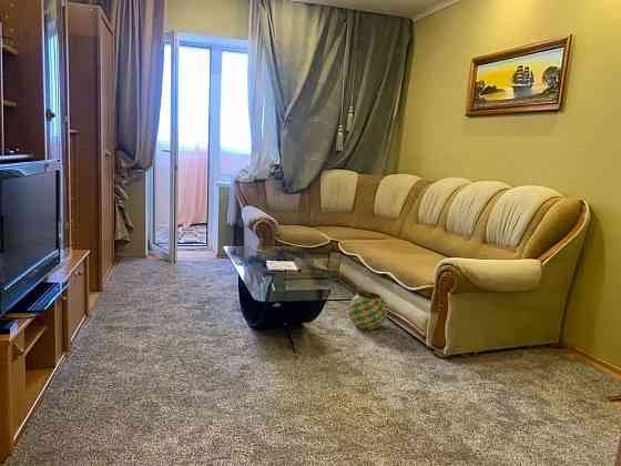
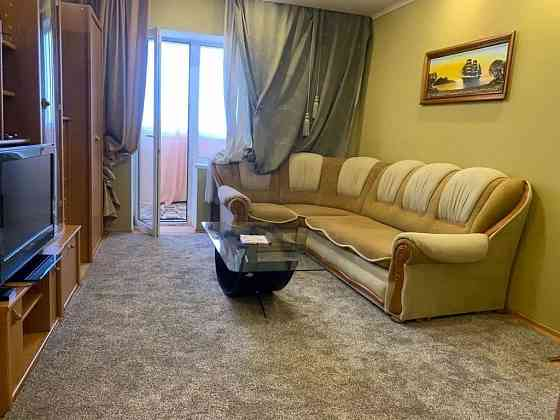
- decorative ball [348,291,388,331]
